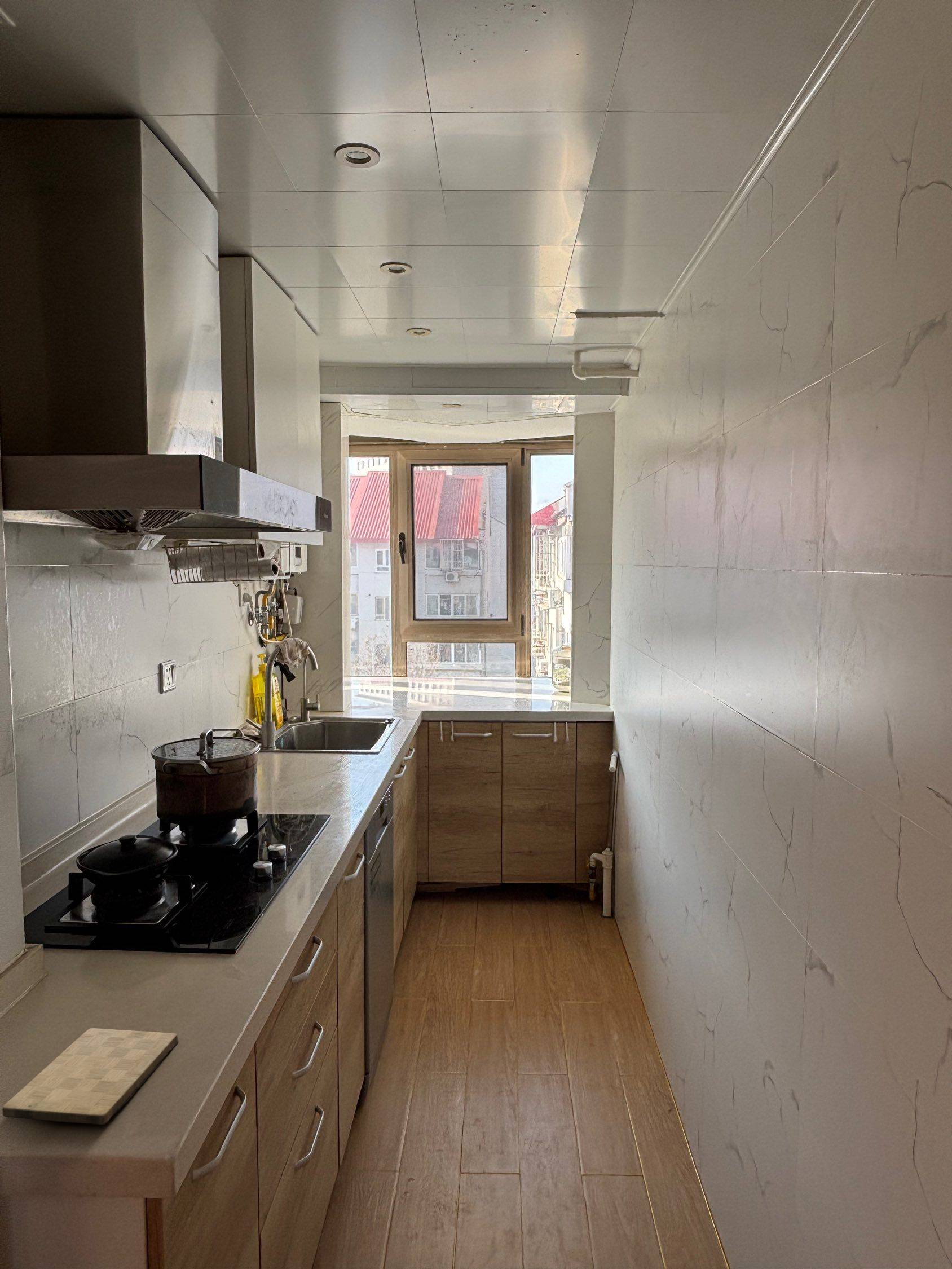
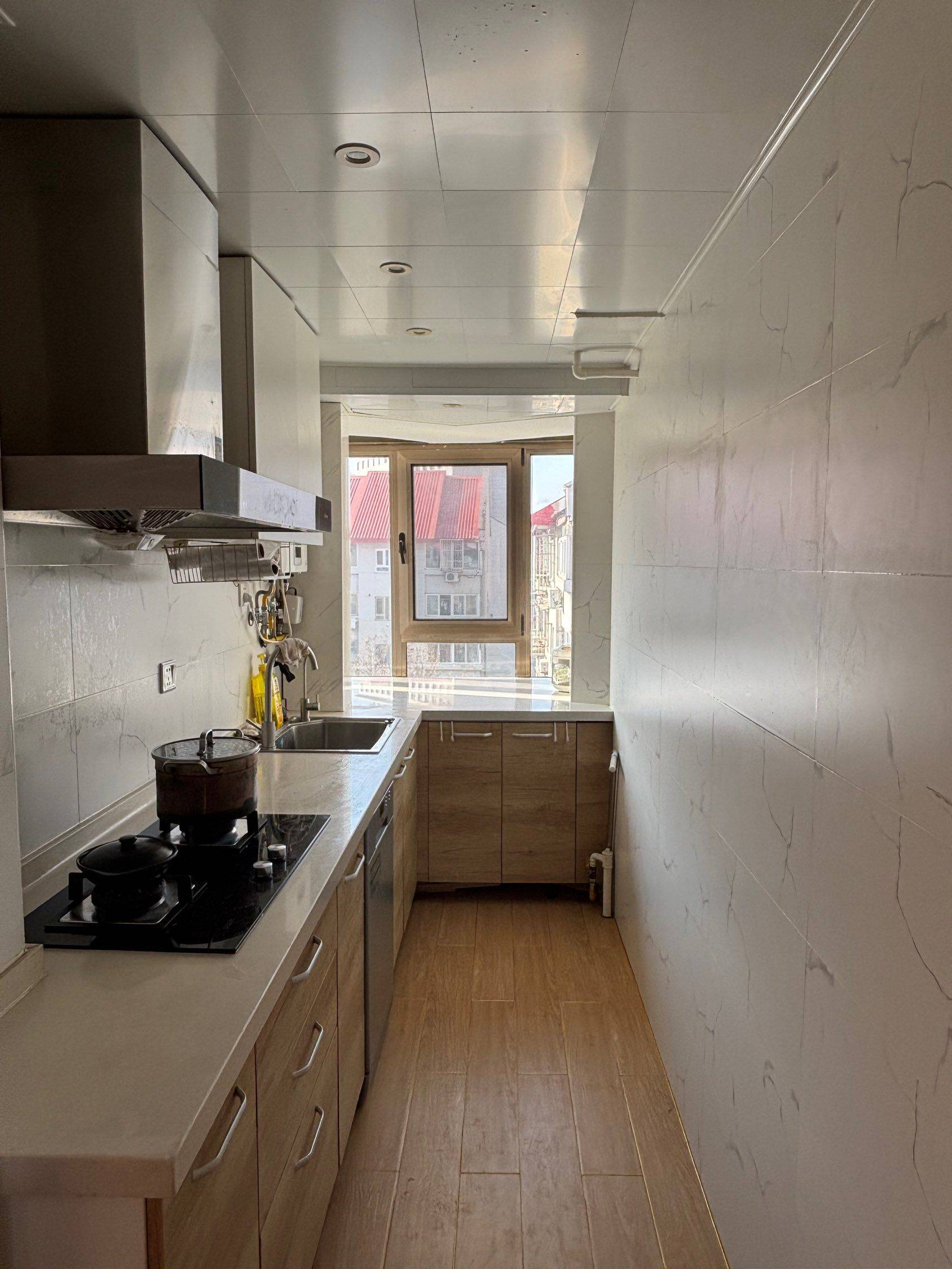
- cutting board [2,1028,179,1125]
